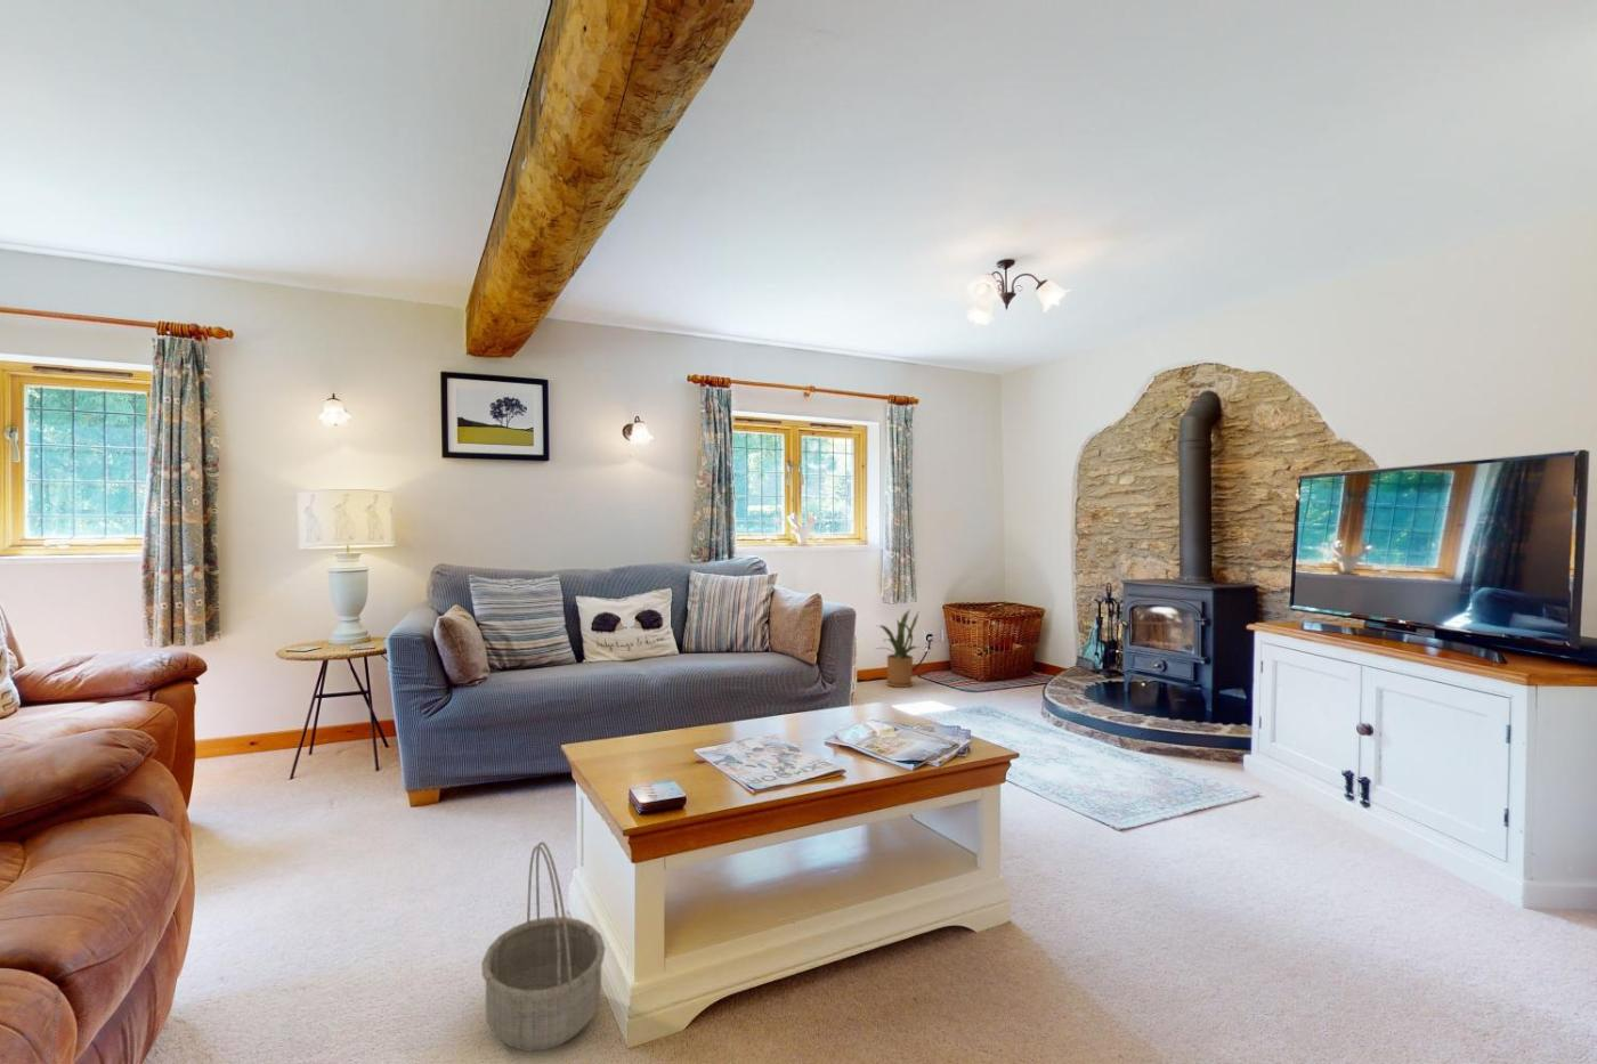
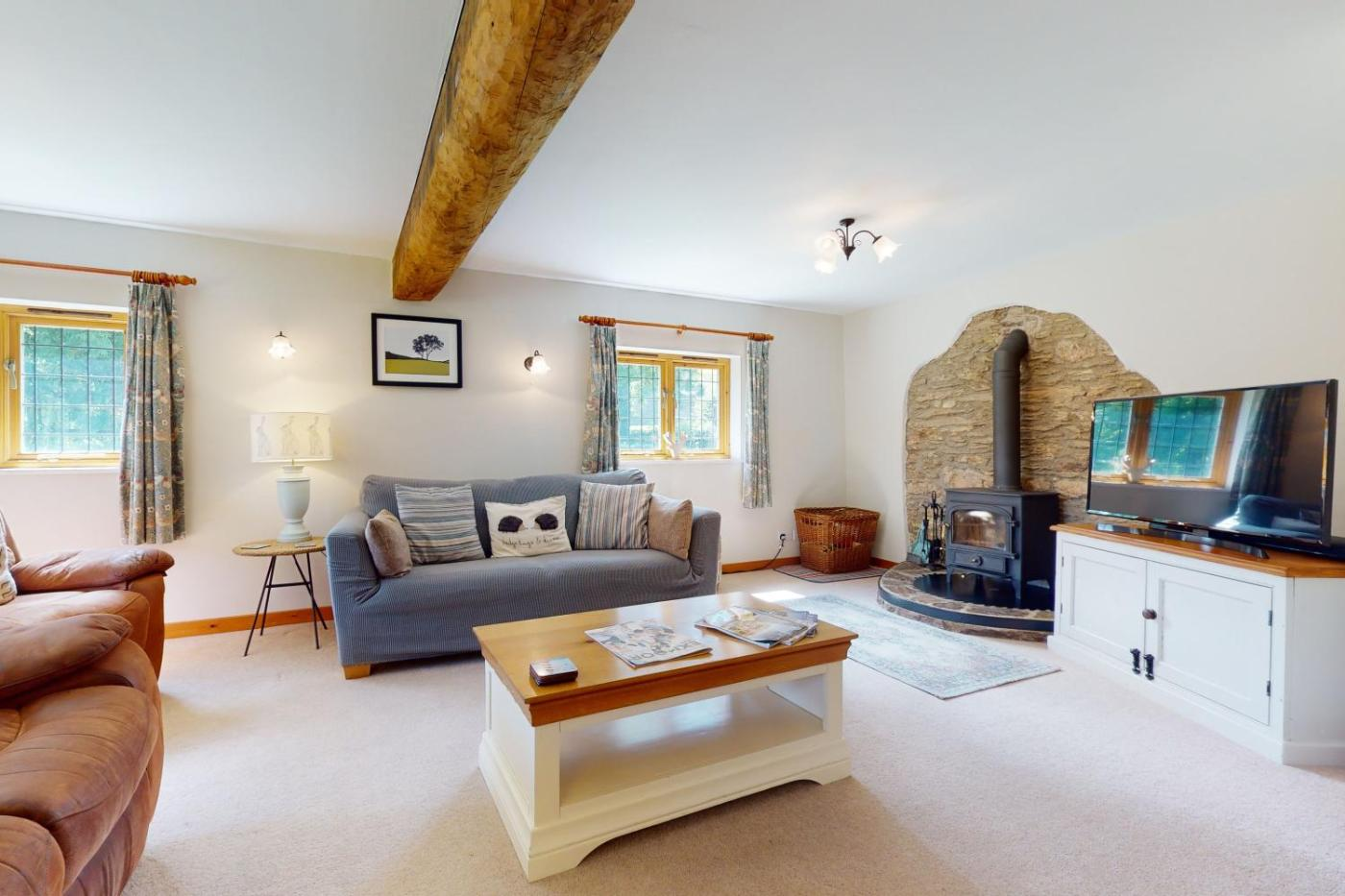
- house plant [876,609,919,689]
- basket [480,841,607,1051]
